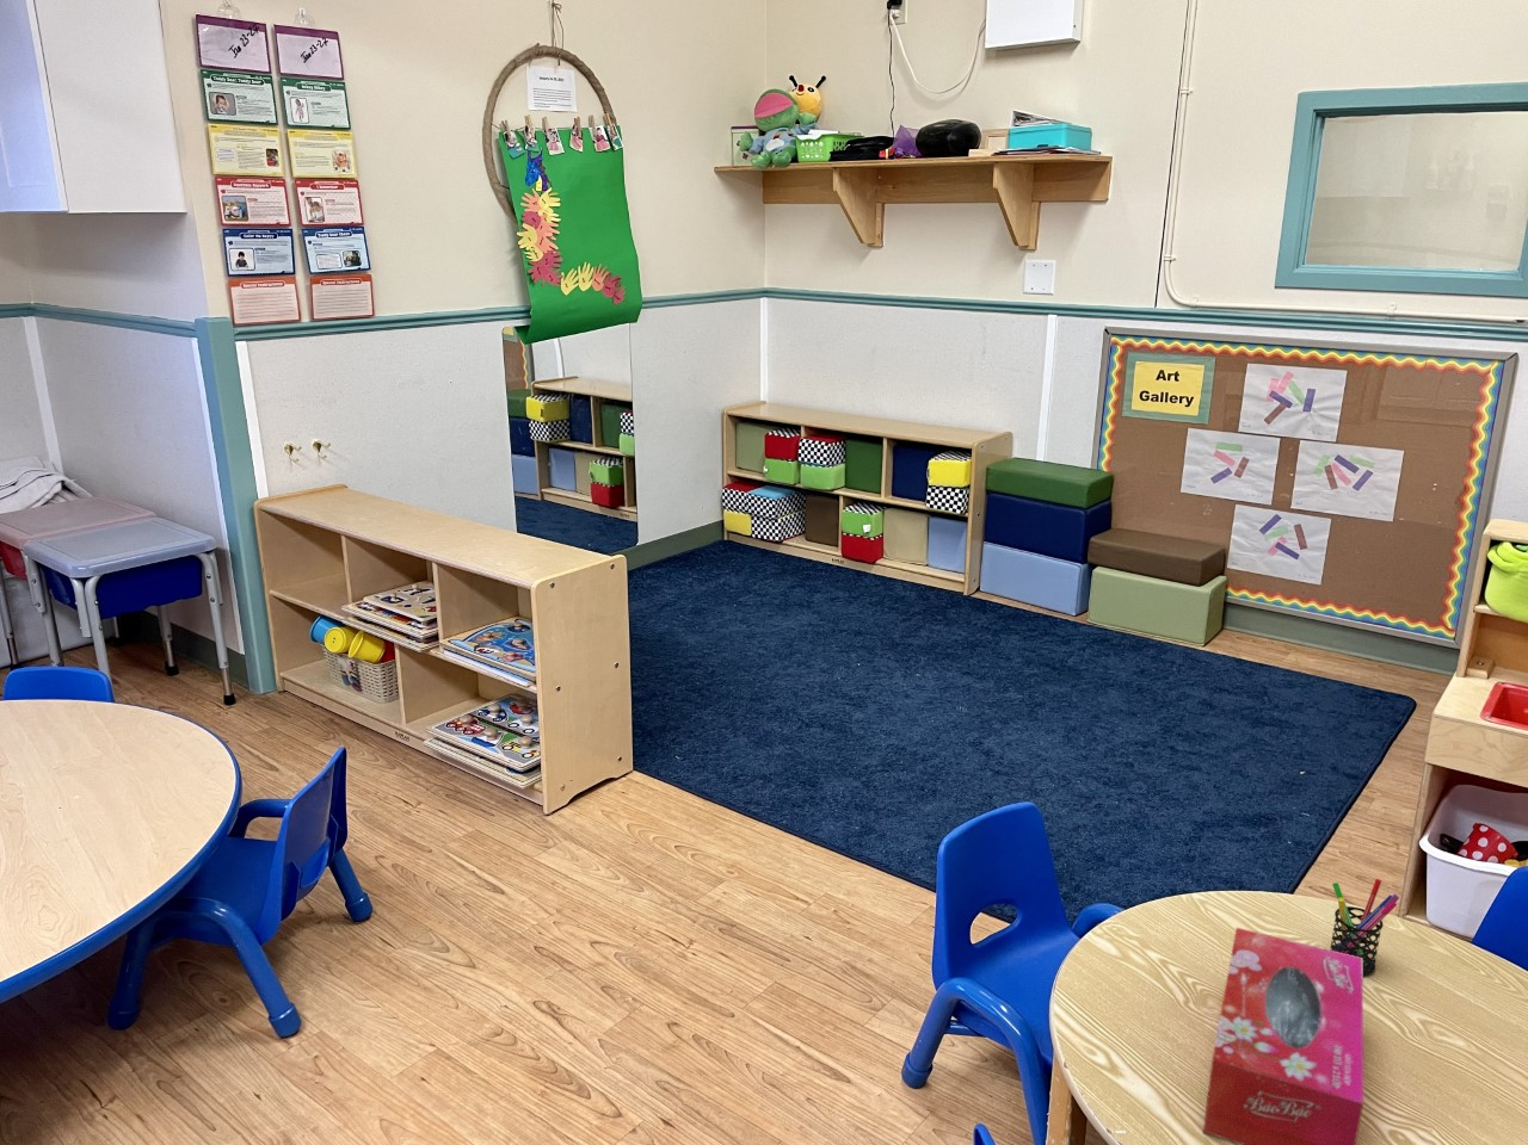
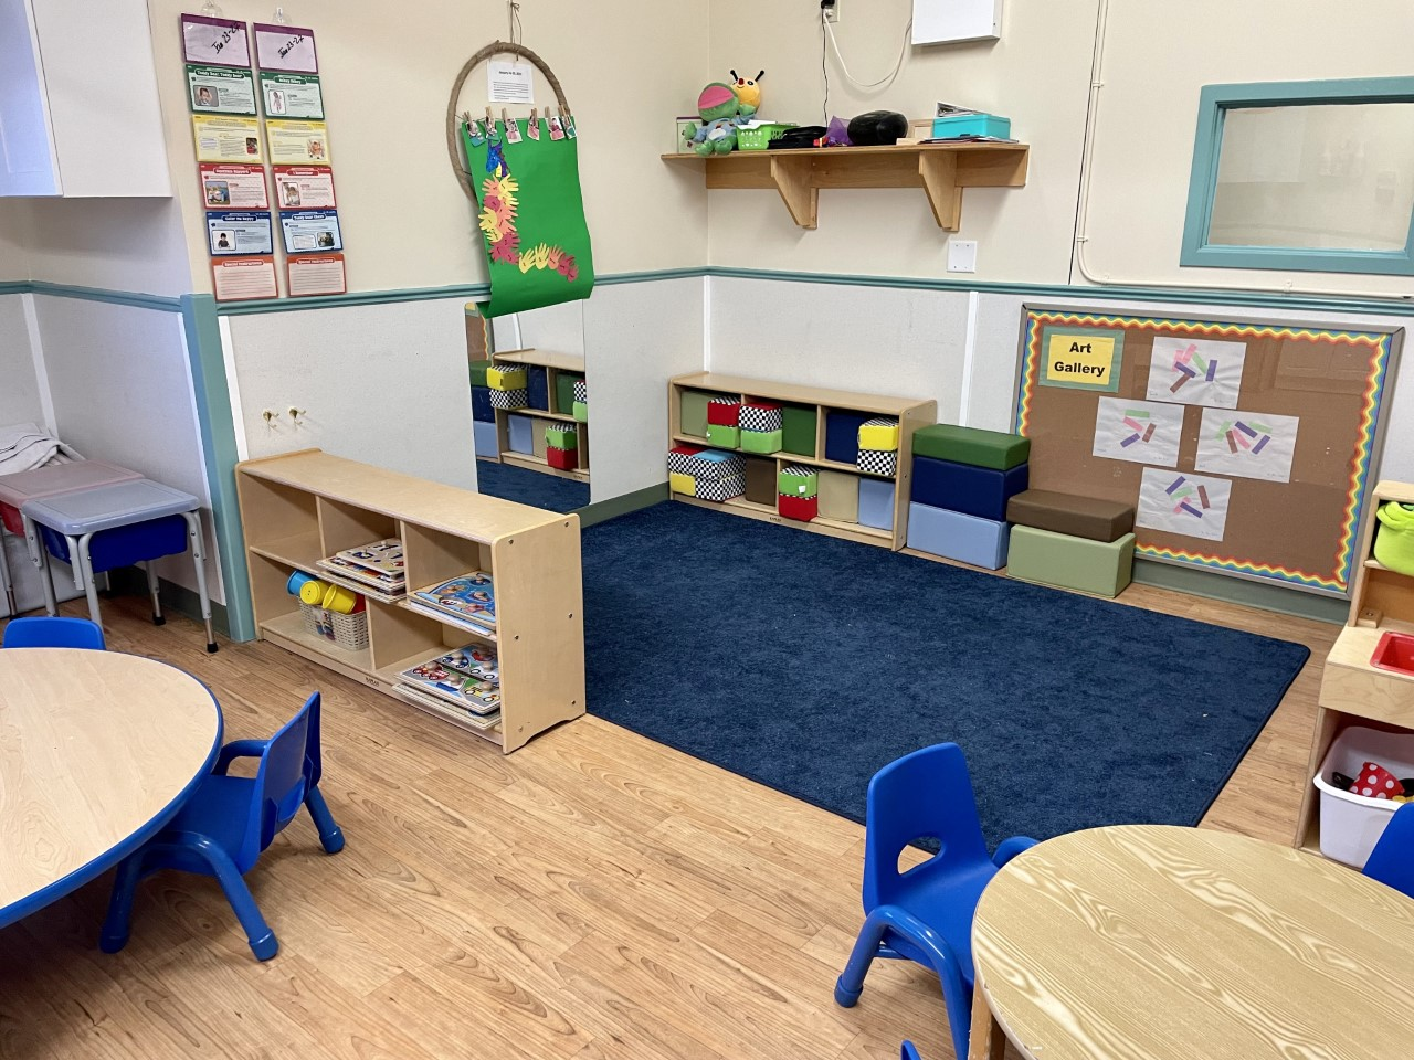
- pen holder [1328,878,1400,977]
- tissue box [1202,927,1364,1145]
